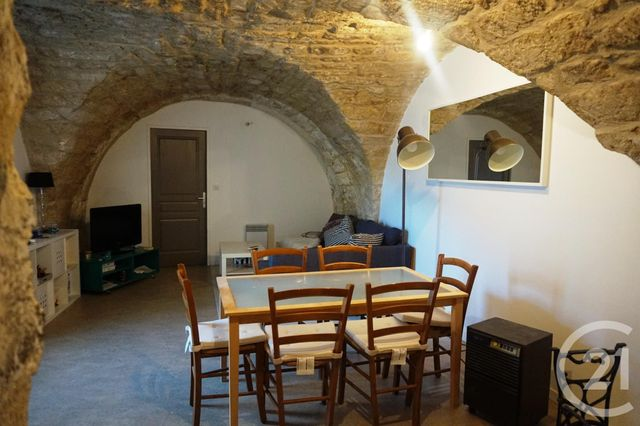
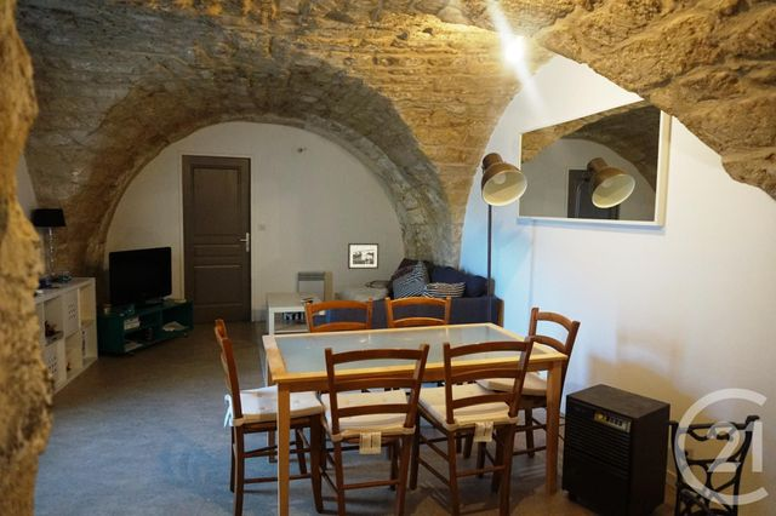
+ picture frame [347,242,380,270]
